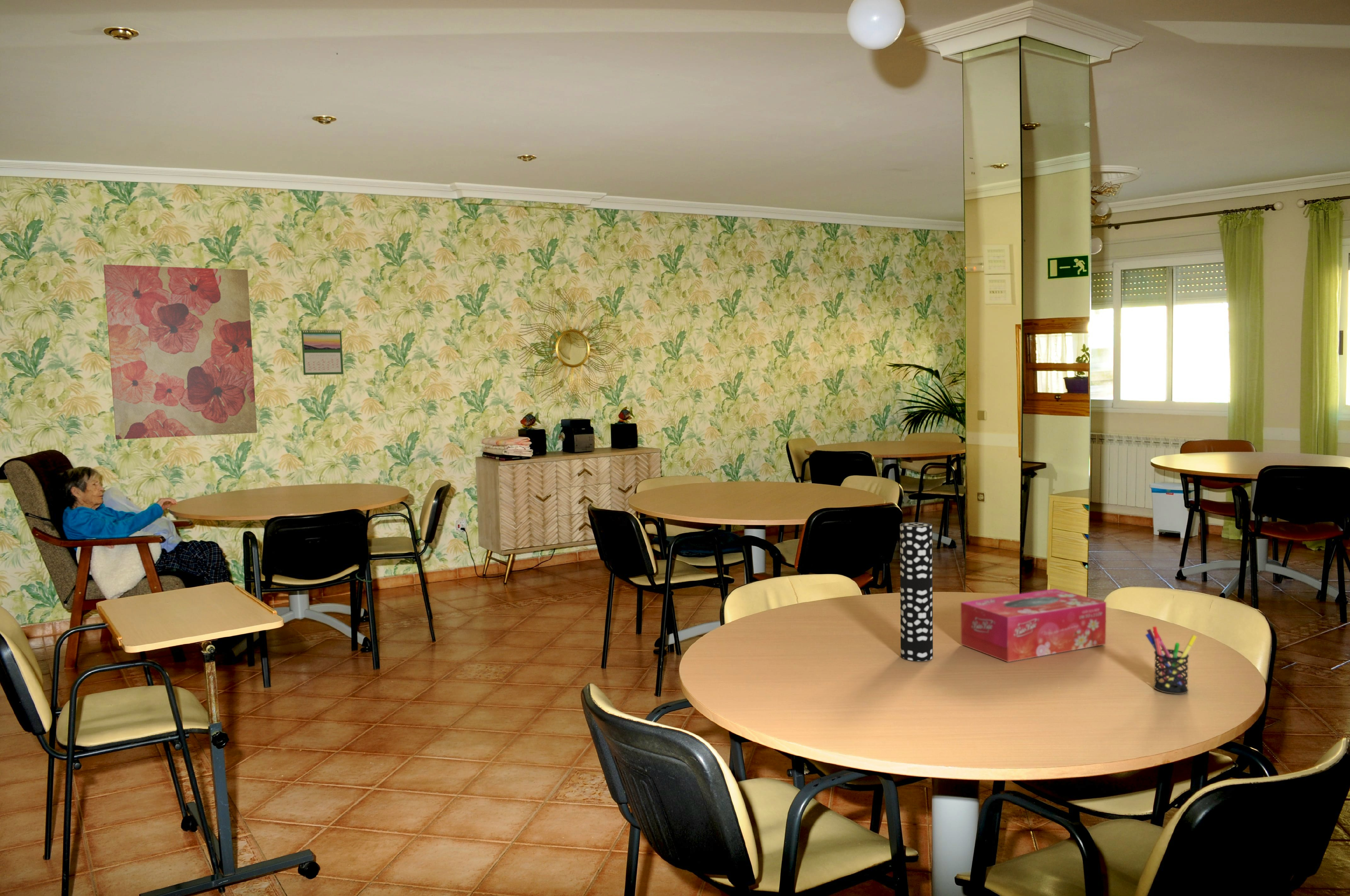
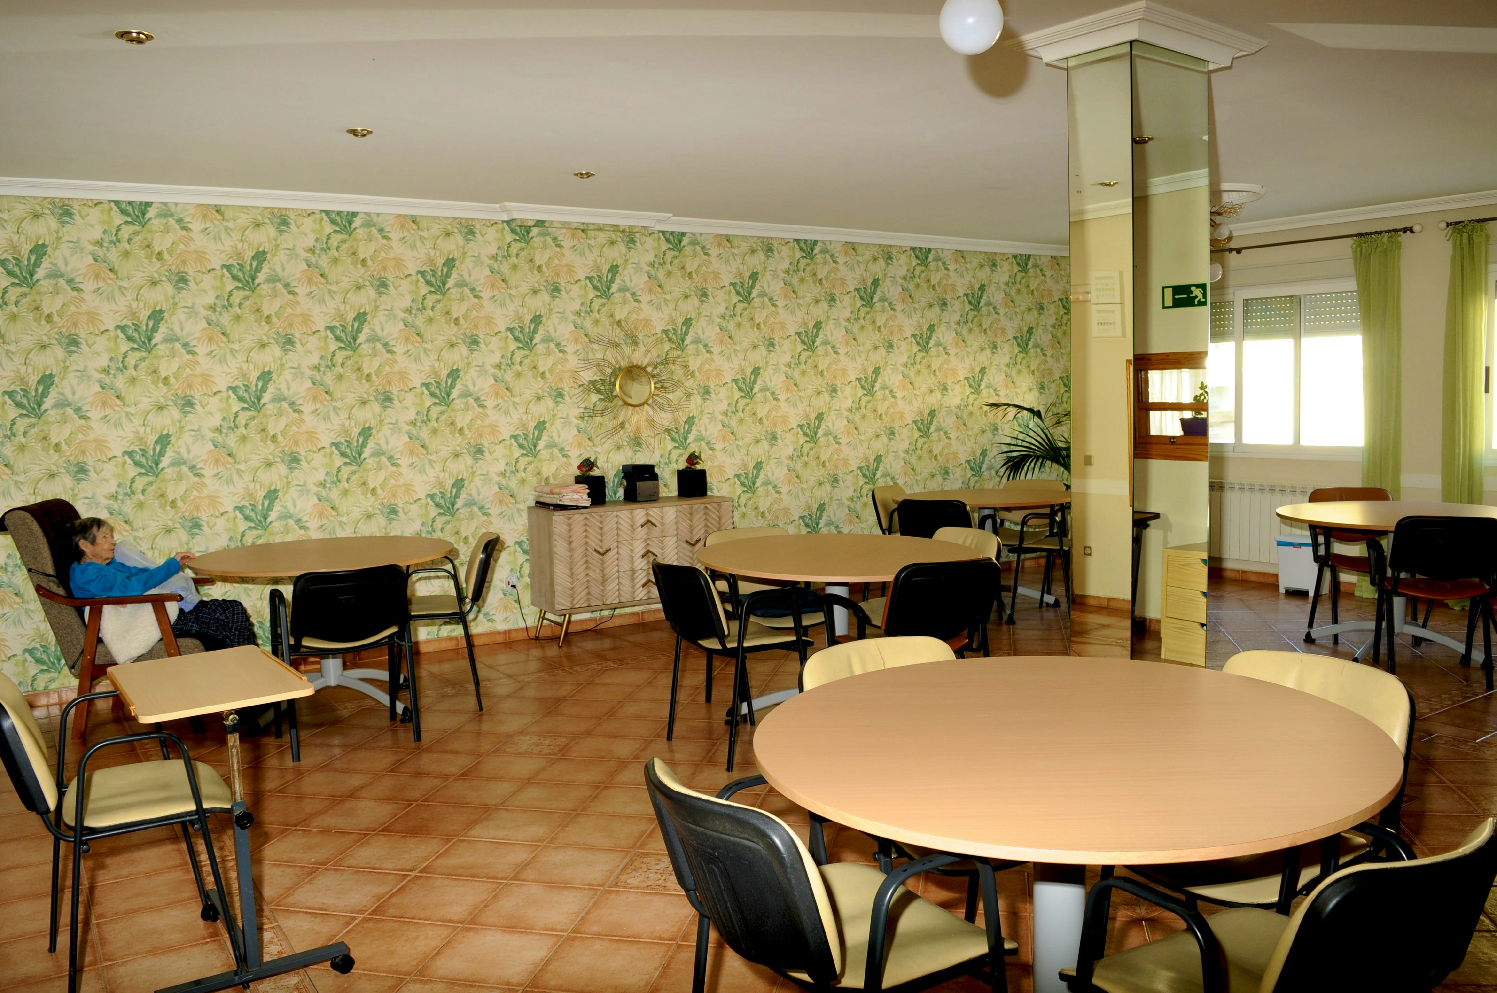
- pen holder [1145,626,1197,694]
- vase [899,522,933,661]
- wall art [103,264,257,440]
- tissue box [960,588,1106,662]
- calendar [301,328,344,375]
